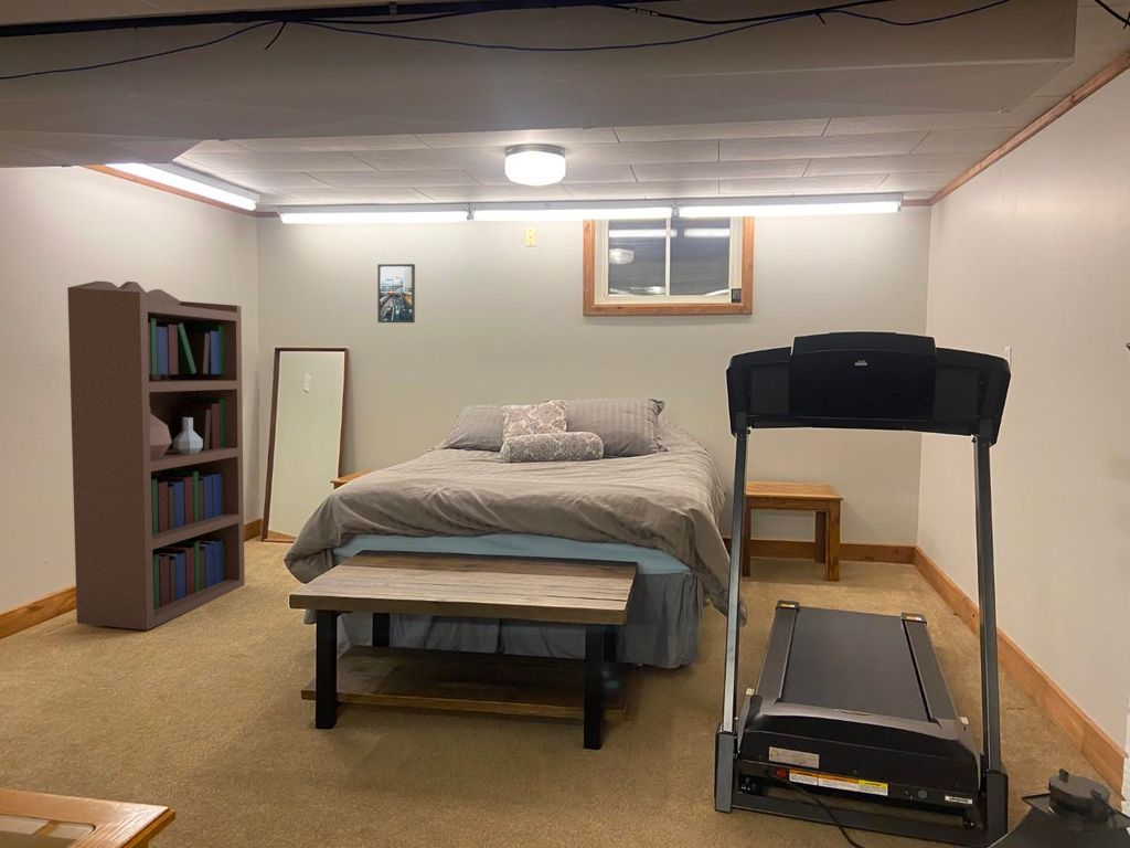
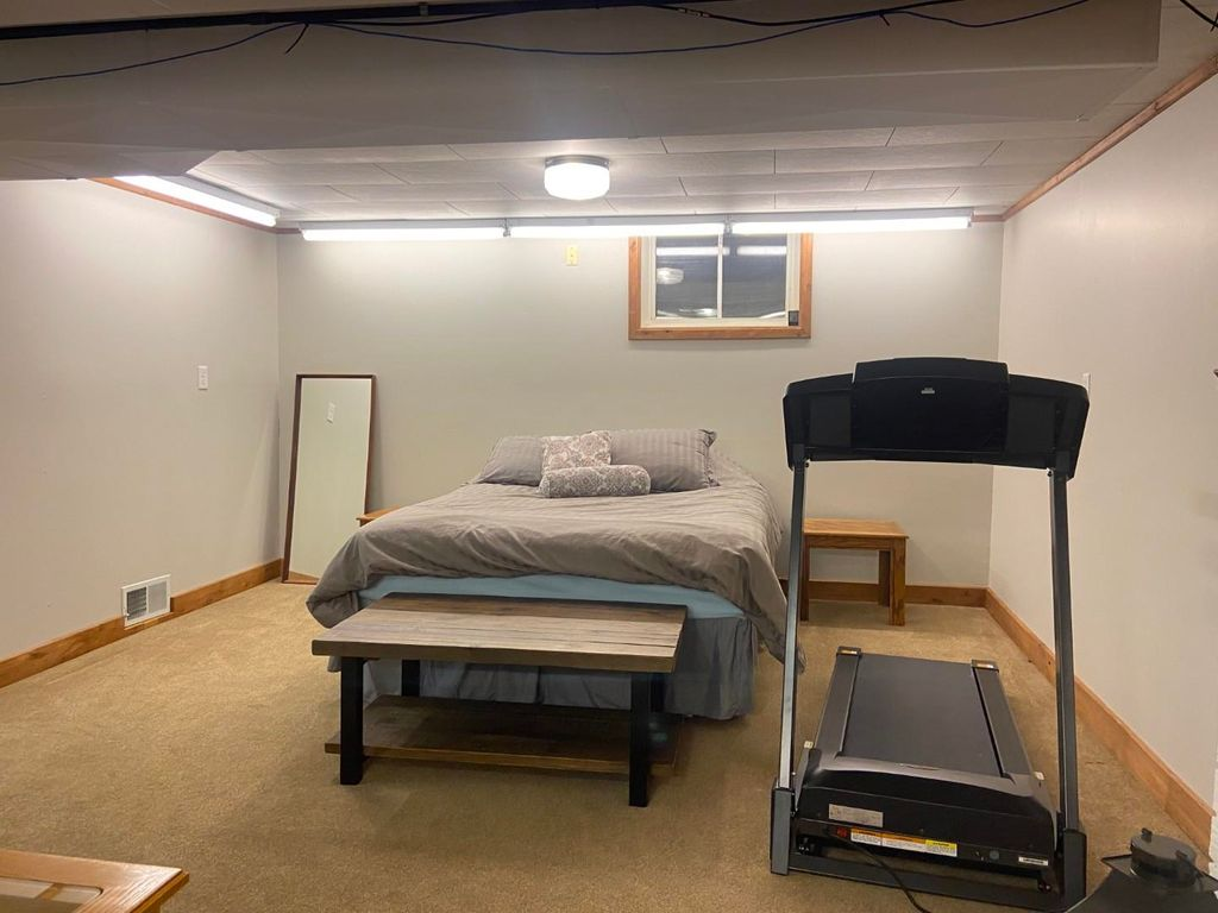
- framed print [376,263,416,324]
- bookcase [66,280,246,630]
